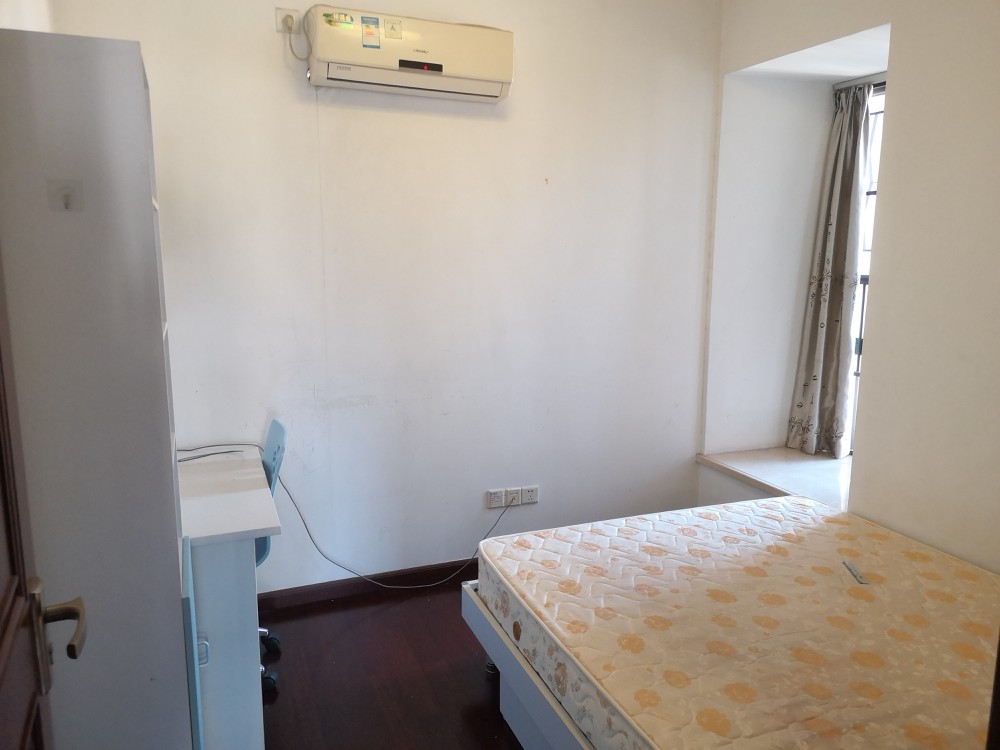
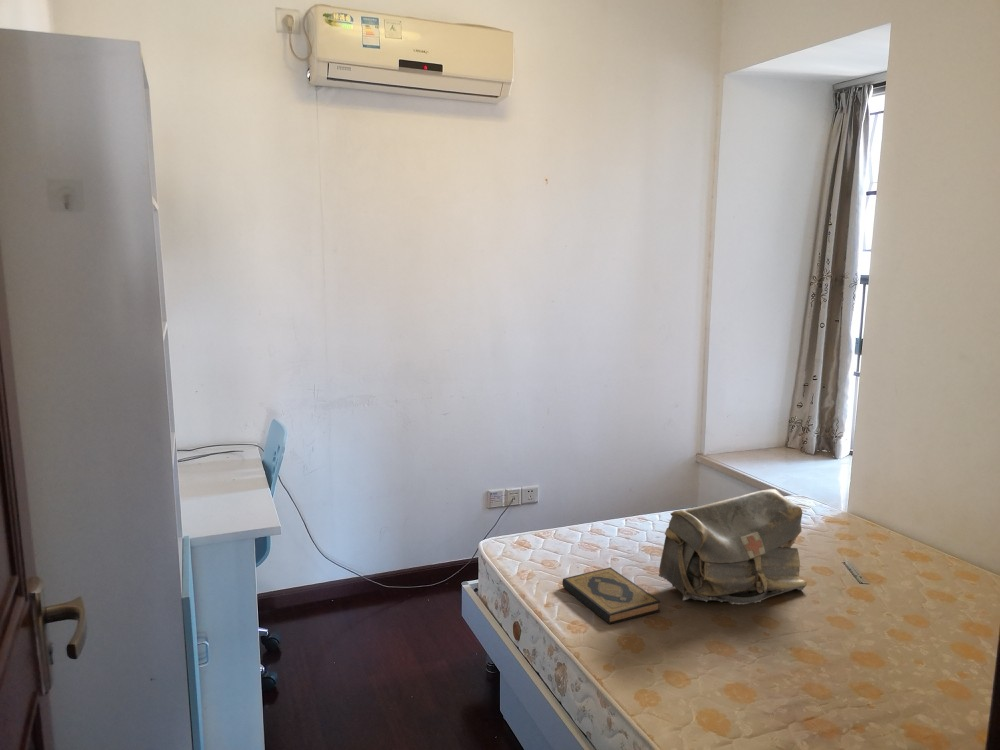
+ hardback book [561,567,661,625]
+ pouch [658,488,808,605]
